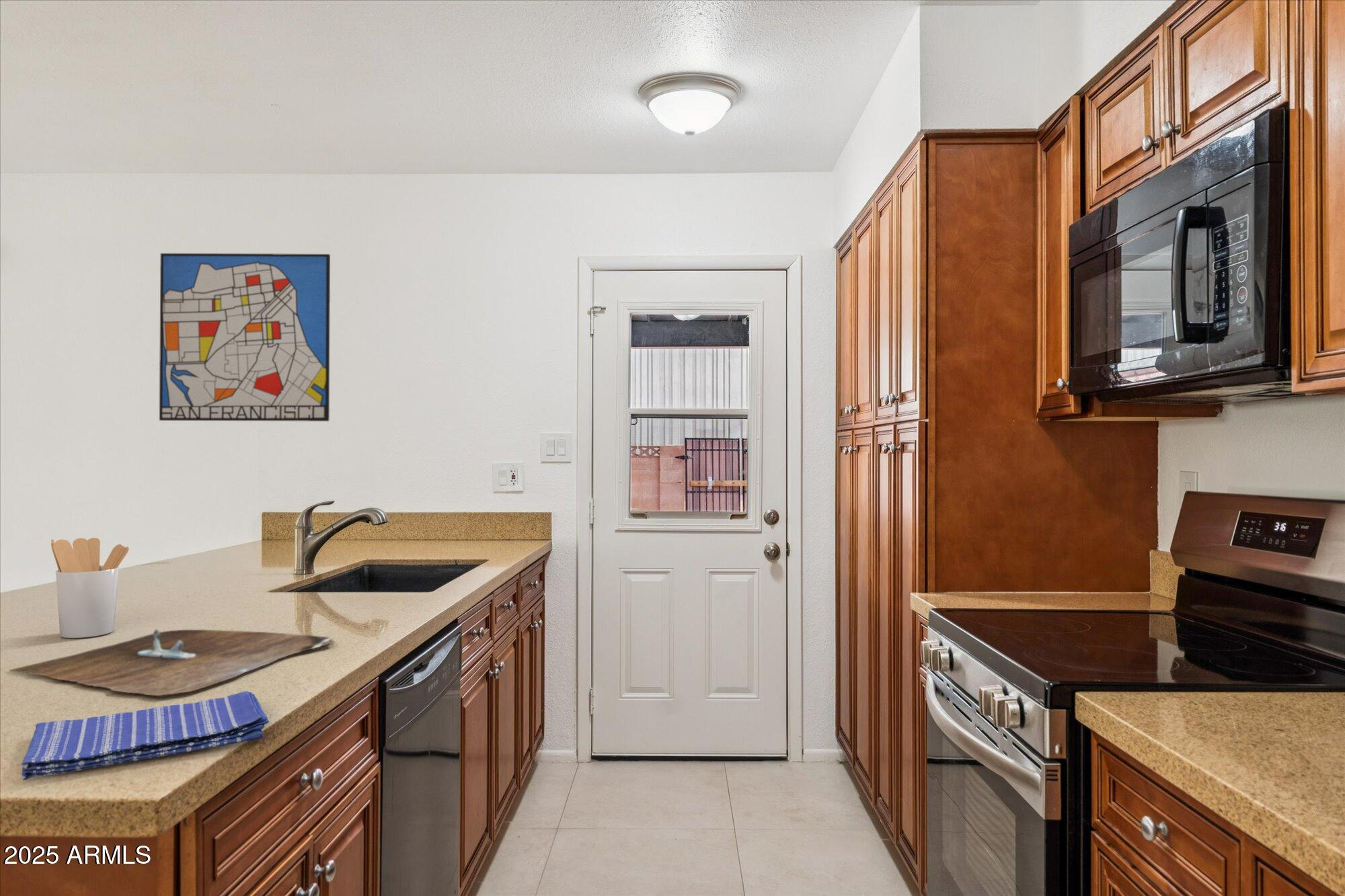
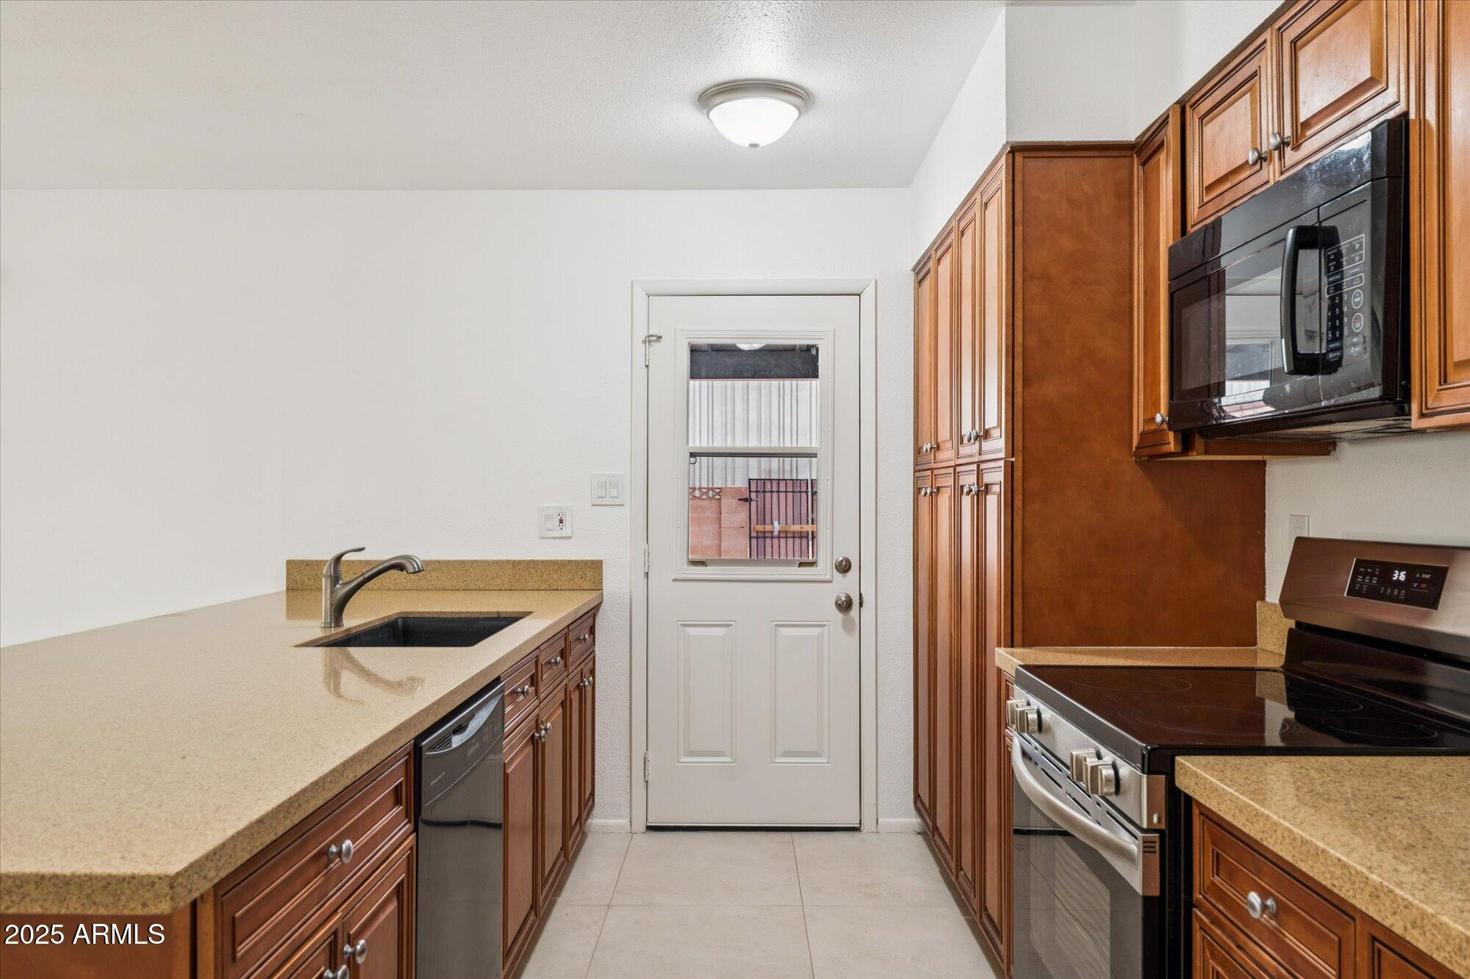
- cutting board [8,628,336,696]
- utensil holder [50,537,130,639]
- dish towel [21,690,270,780]
- wall art [159,253,331,422]
